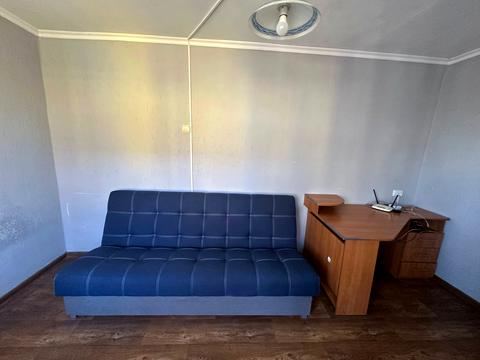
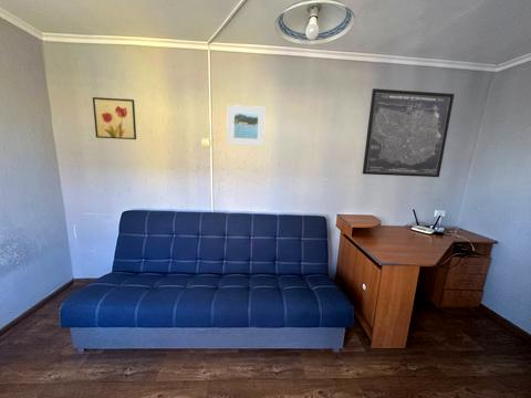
+ wall art [362,87,456,178]
+ wall art [92,96,137,140]
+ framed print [226,104,267,147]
